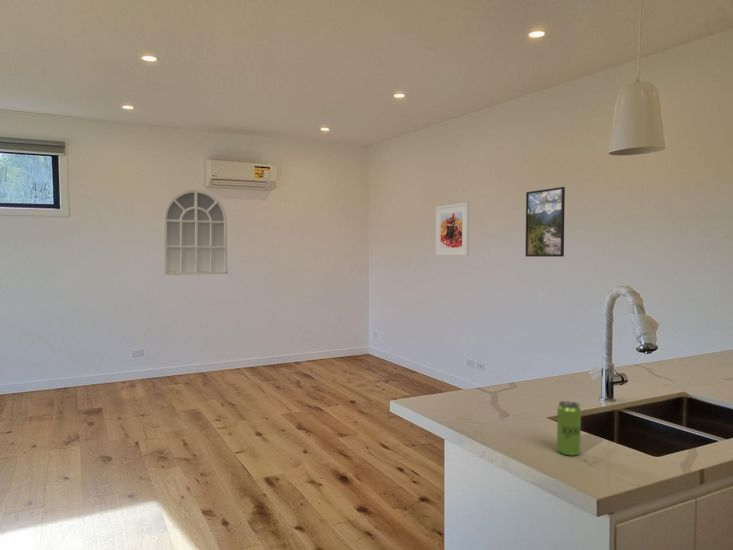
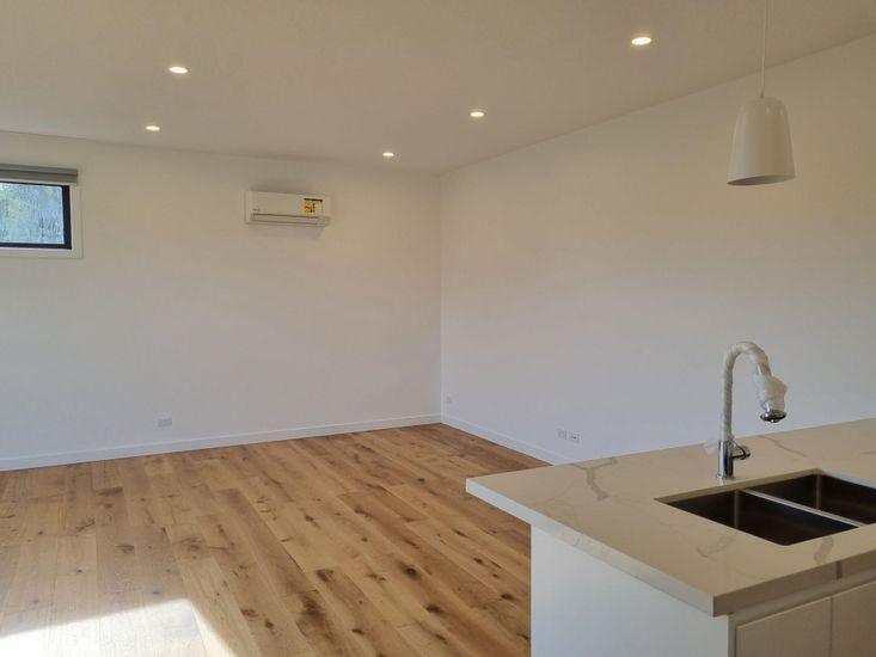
- mirror [163,189,228,276]
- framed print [434,201,470,257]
- beverage can [556,400,582,457]
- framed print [525,186,566,258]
